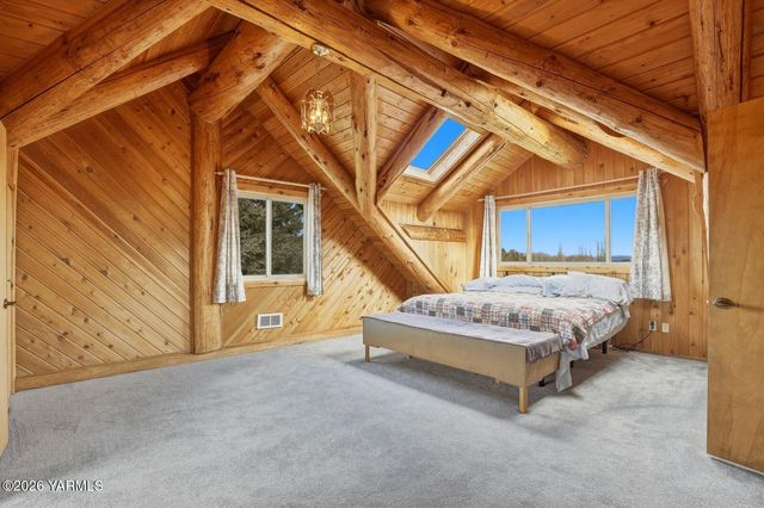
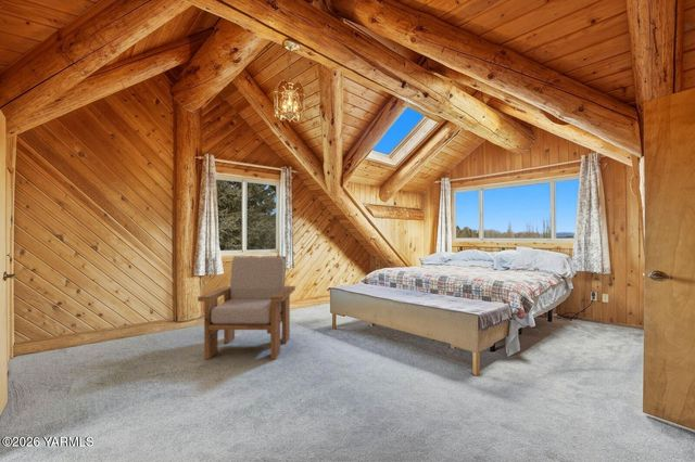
+ armchair [197,255,296,361]
